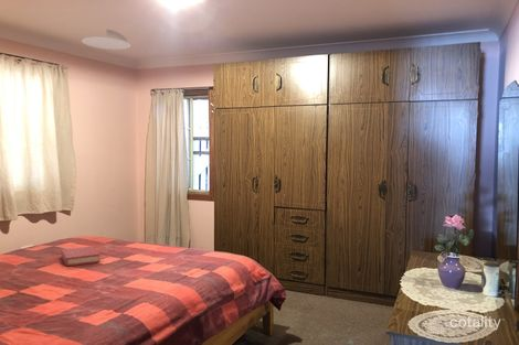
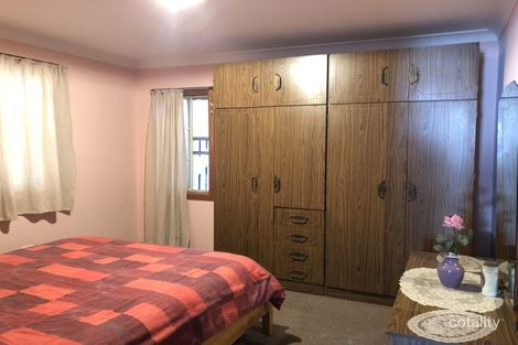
- hardback book [60,245,100,268]
- ceiling light [81,29,131,51]
